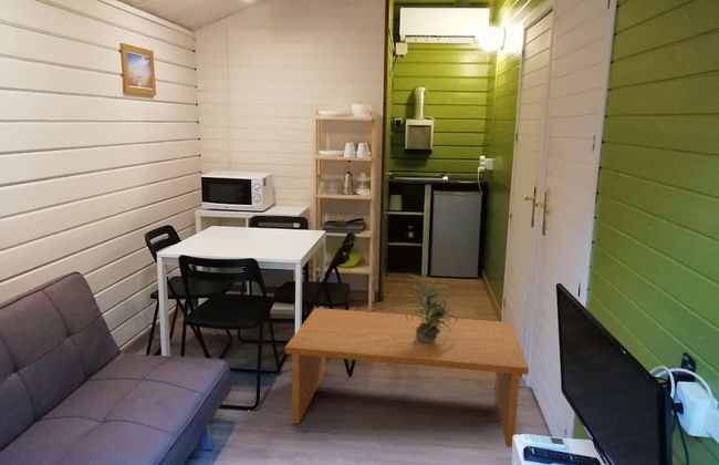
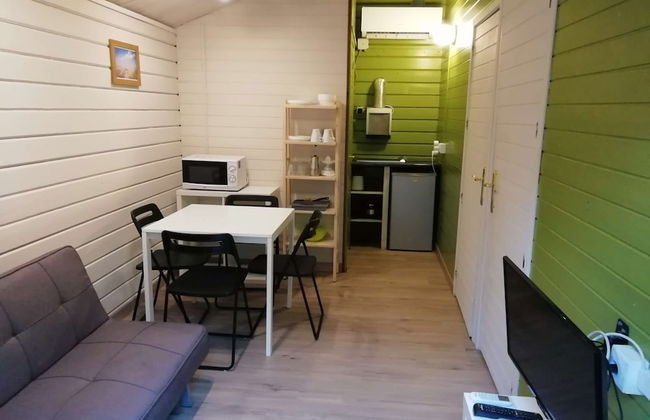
- coffee table [284,307,530,448]
- potted plant [396,275,458,342]
